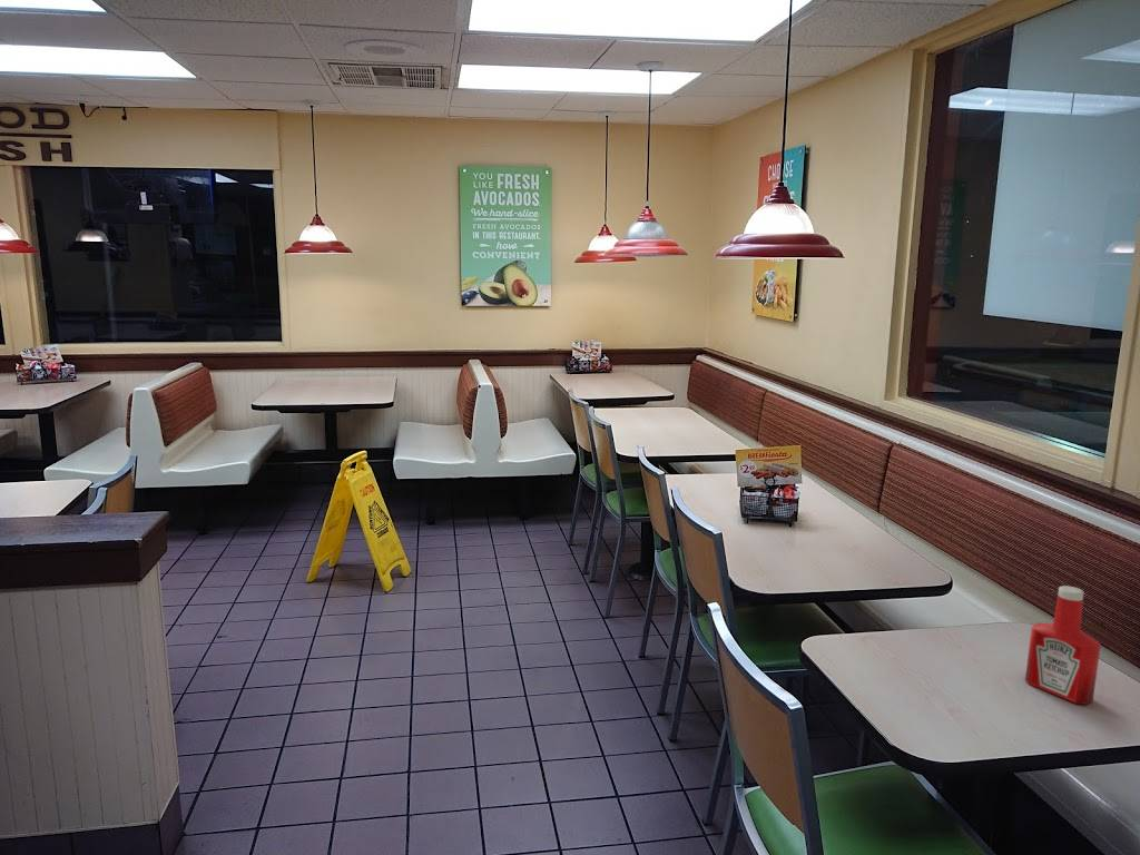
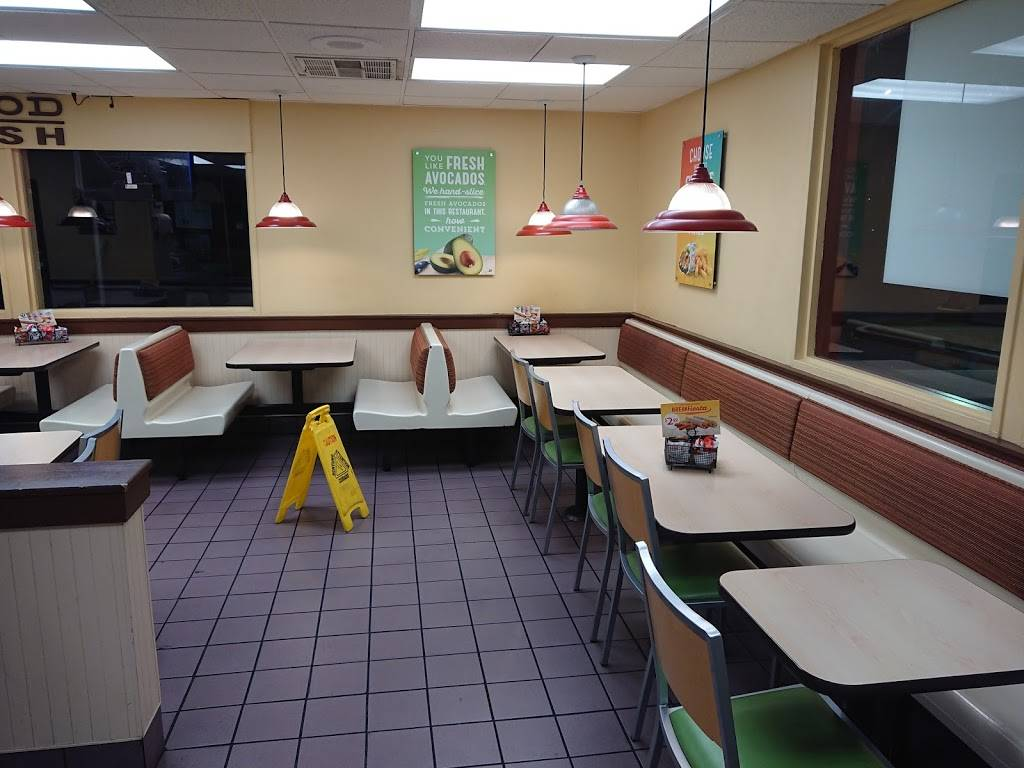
- soap bottle [1024,584,1102,706]
